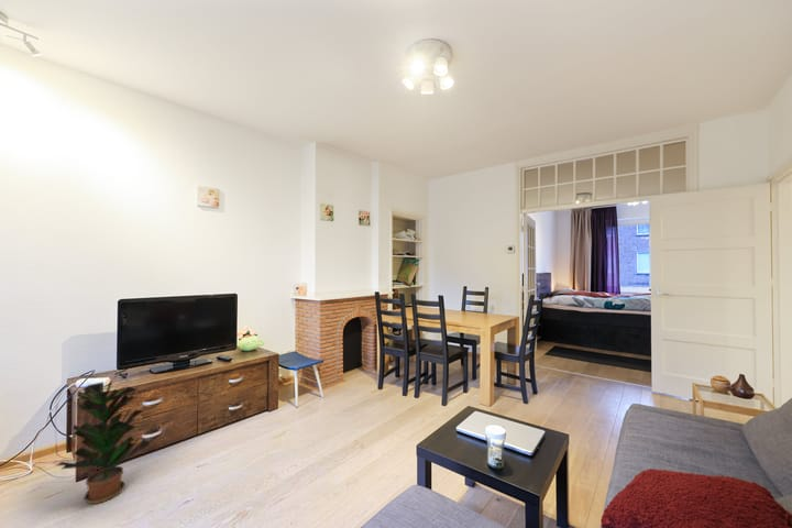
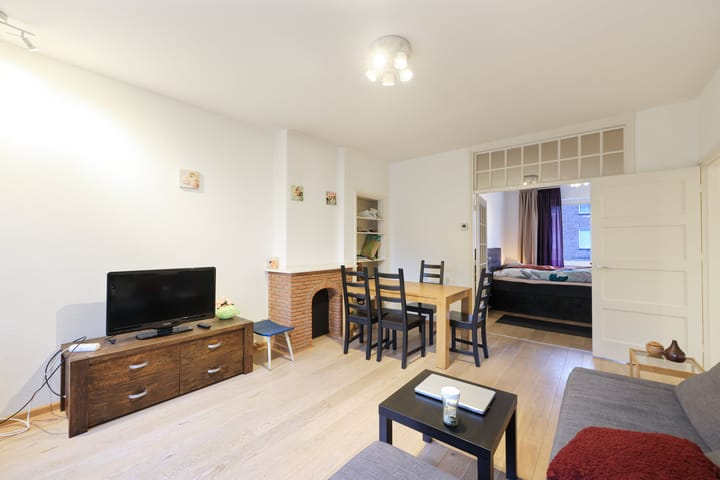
- potted plant [55,381,151,505]
